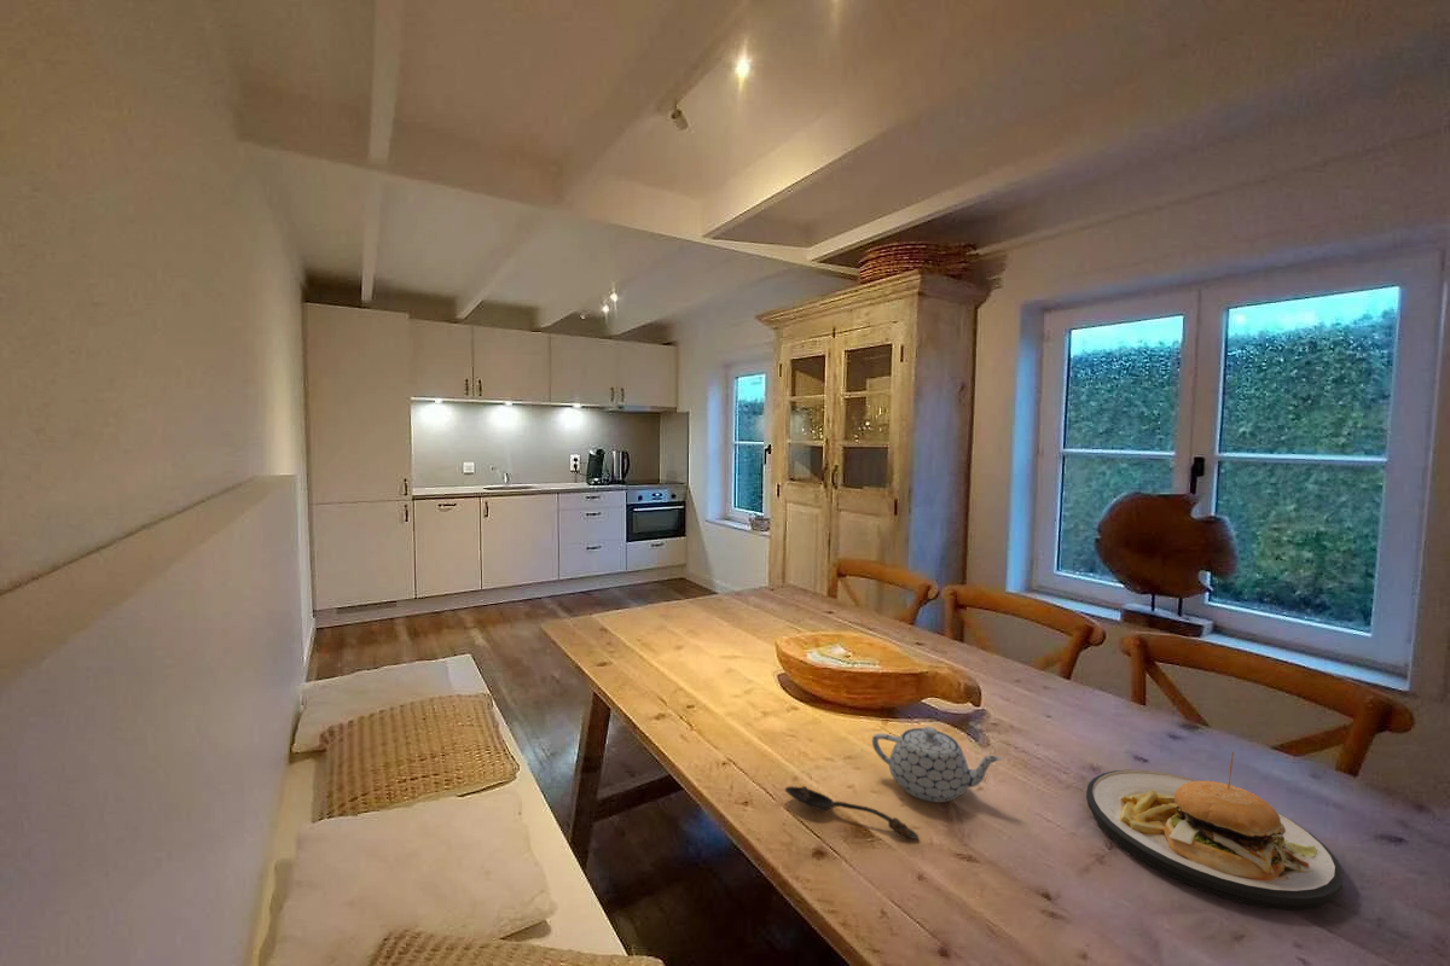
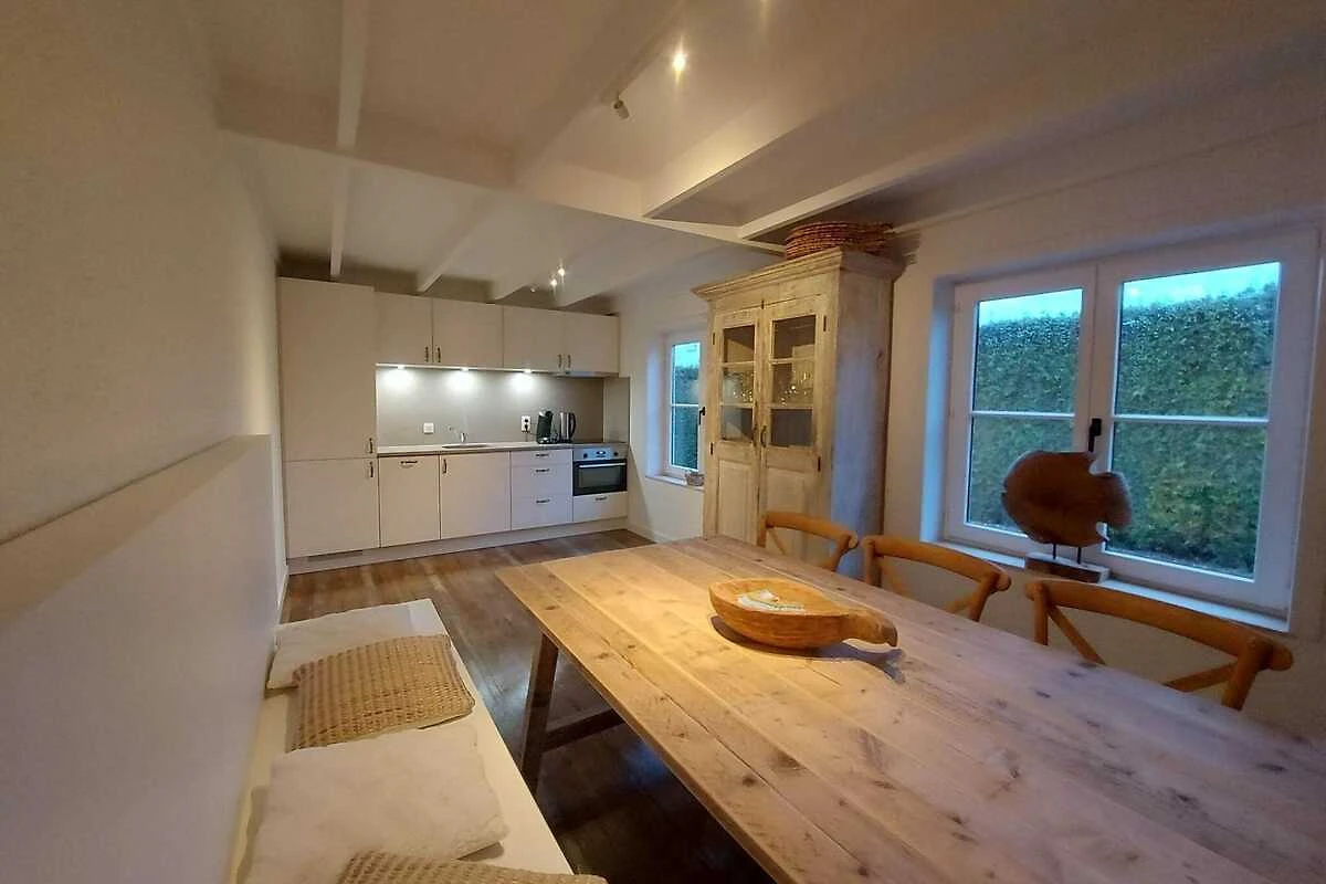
- spoon [784,785,920,840]
- plate [1085,751,1345,910]
- teapot [871,726,1003,803]
